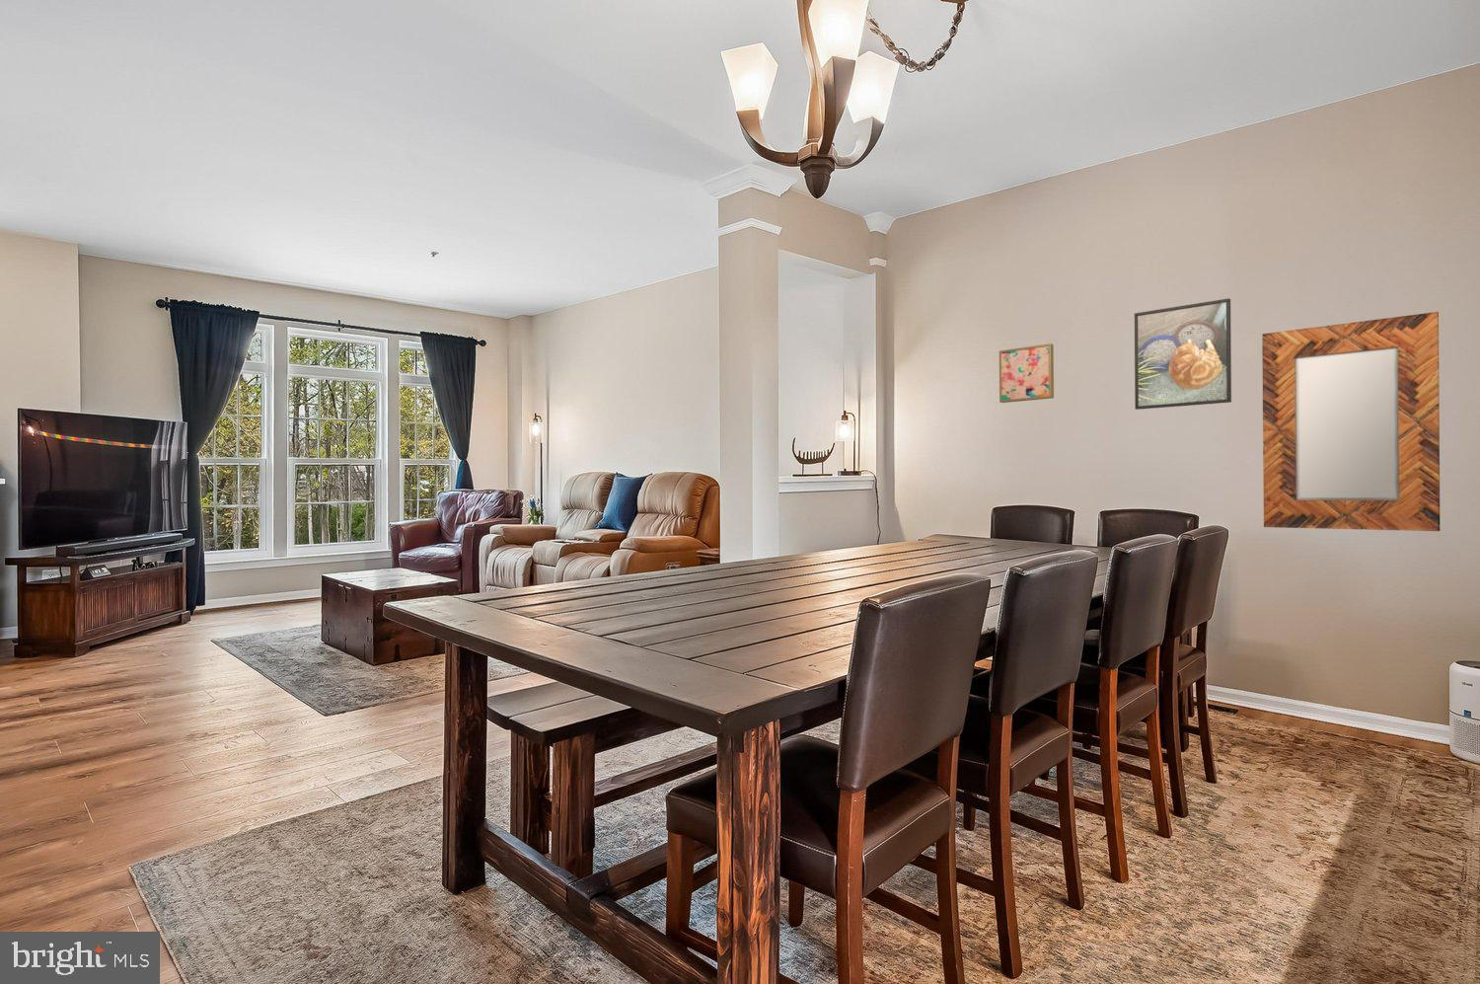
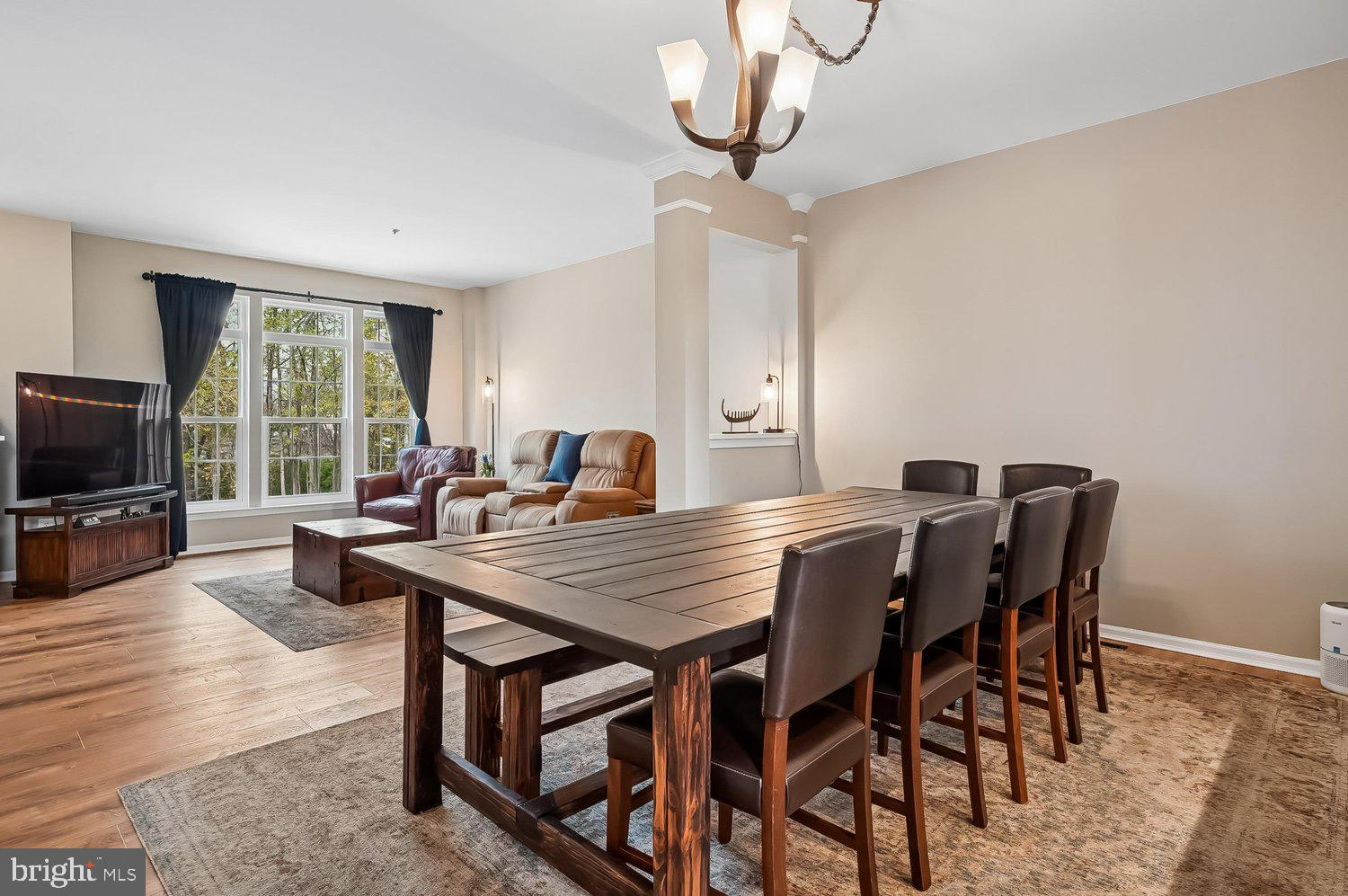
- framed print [1134,298,1232,411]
- home mirror [1260,311,1440,532]
- wall art [998,343,1055,404]
